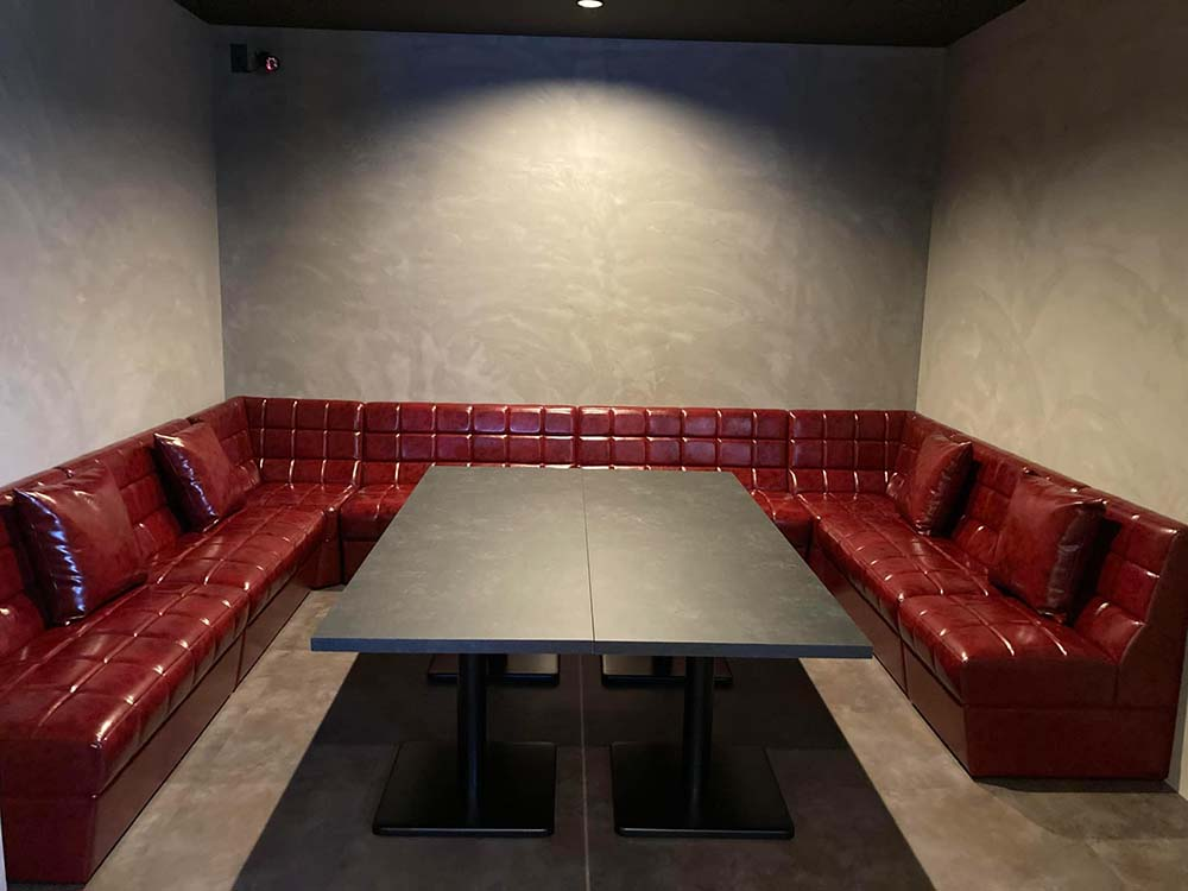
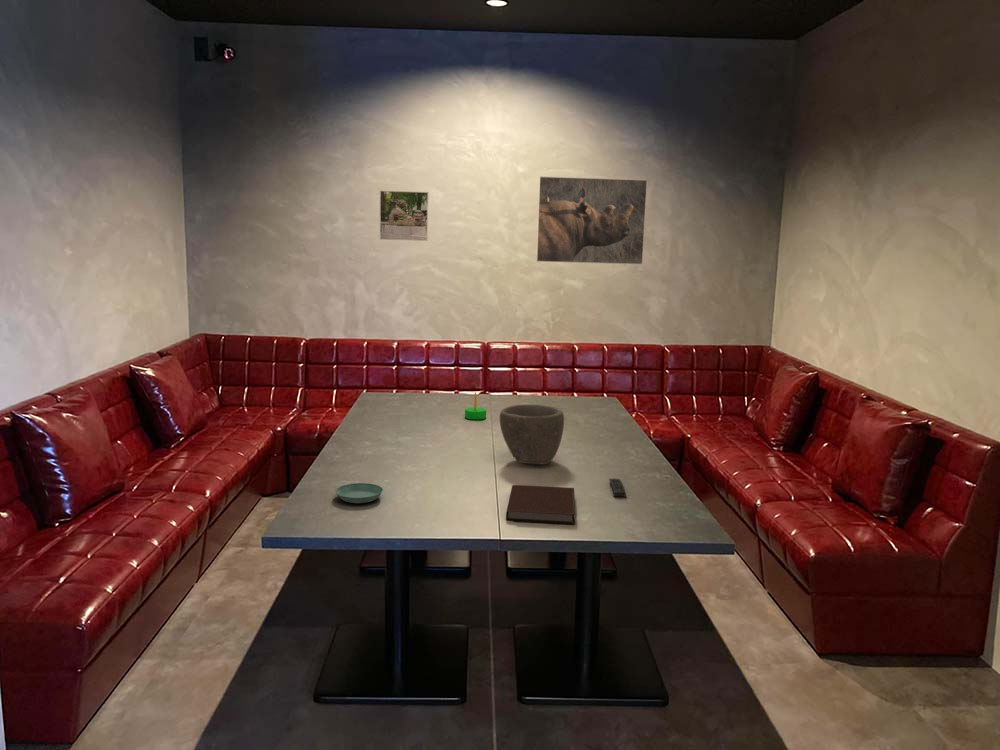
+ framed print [379,190,429,242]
+ remote control [608,477,627,497]
+ notebook [505,484,576,525]
+ bowl [499,404,565,466]
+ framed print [535,175,648,265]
+ candle [464,392,487,420]
+ saucer [335,482,384,504]
